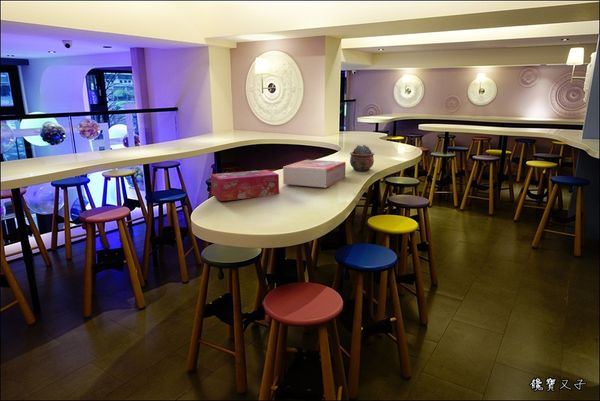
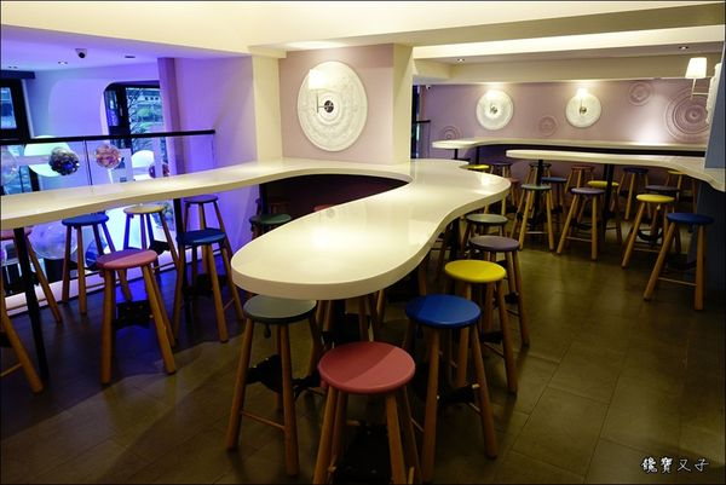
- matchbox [282,159,347,189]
- potted cactus [349,144,375,172]
- tissue box [210,169,280,202]
